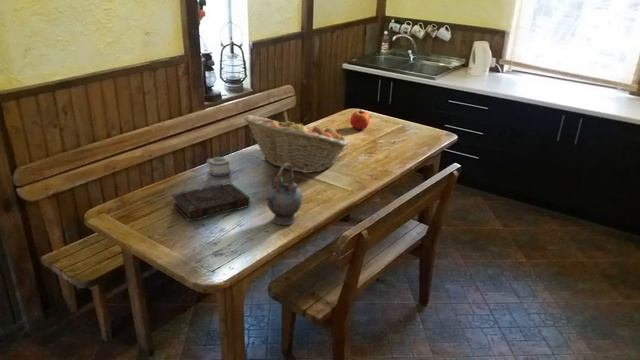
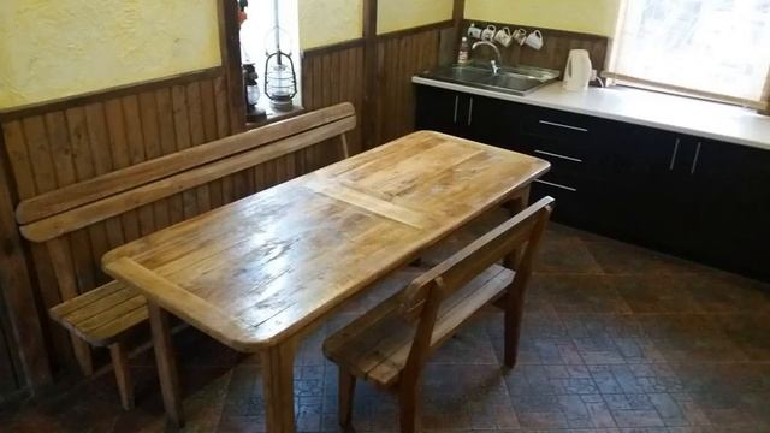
- apple [349,108,371,131]
- mug [206,156,232,177]
- book [171,181,251,223]
- fruit basket [242,114,350,174]
- teapot [264,163,304,226]
